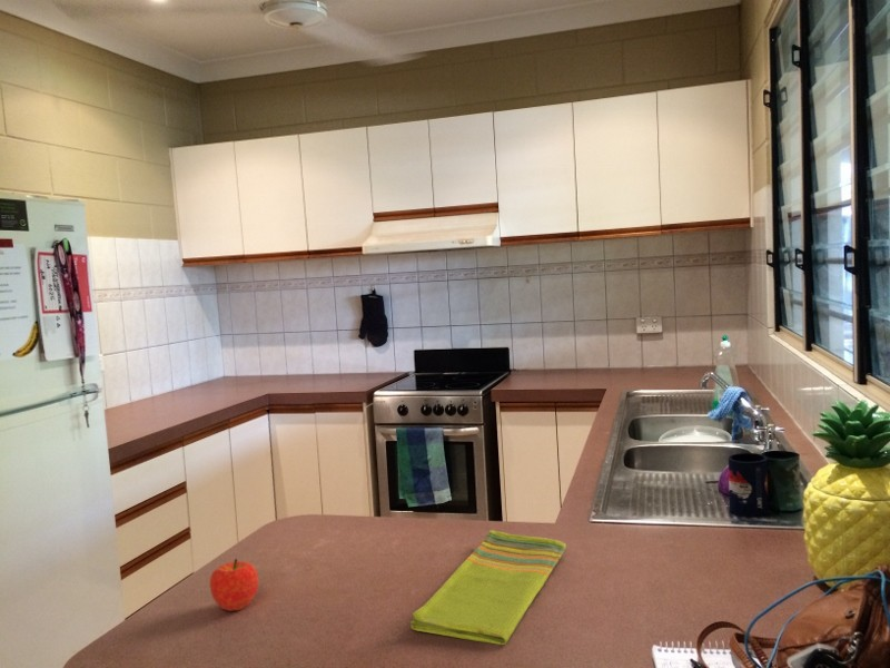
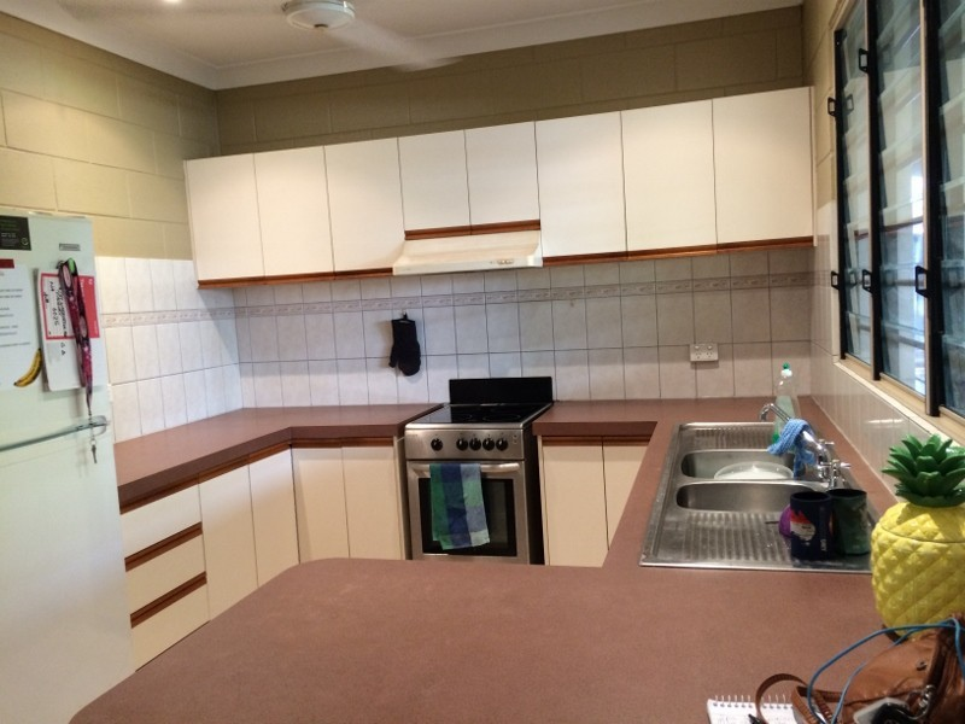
- fruit [208,558,259,612]
- dish towel [409,529,567,646]
